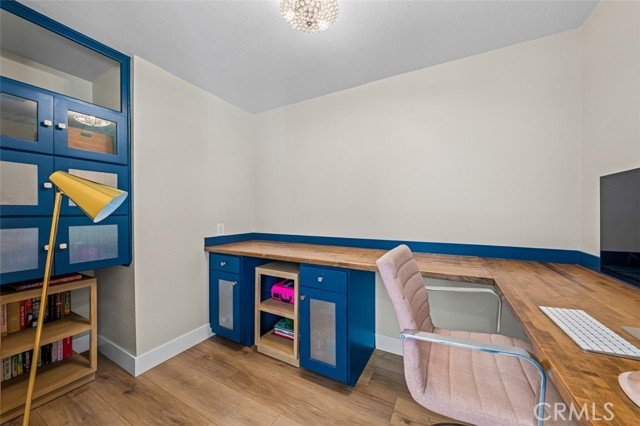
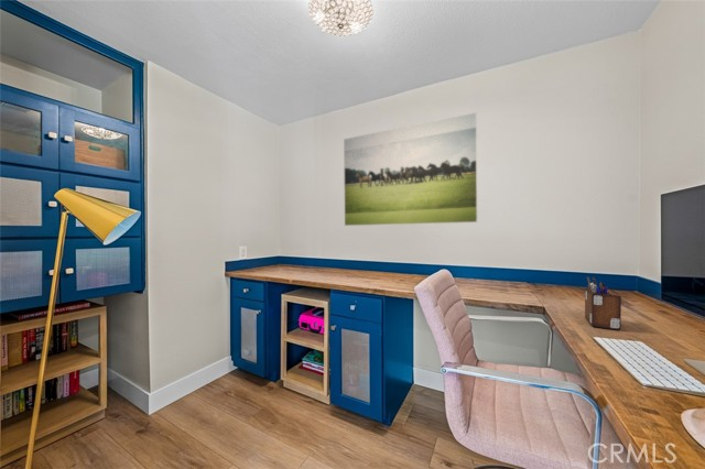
+ desk organizer [584,276,622,331]
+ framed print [343,111,478,227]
